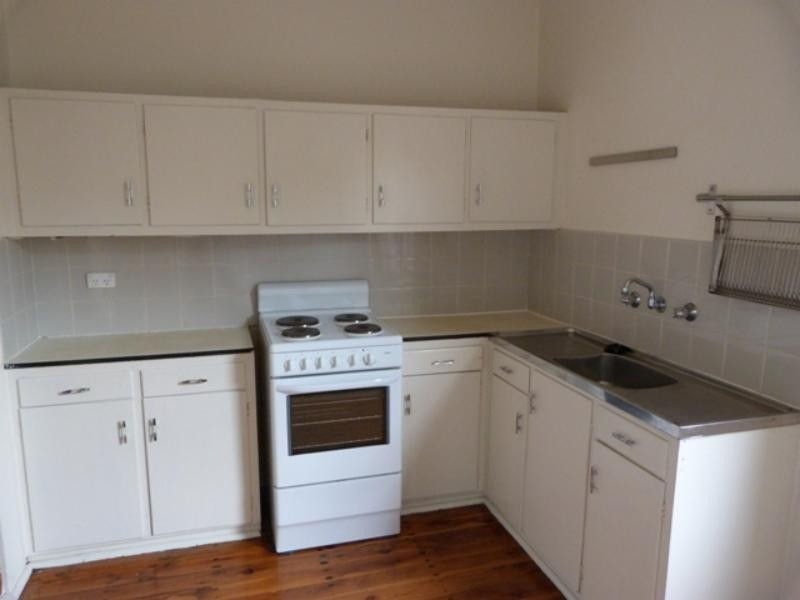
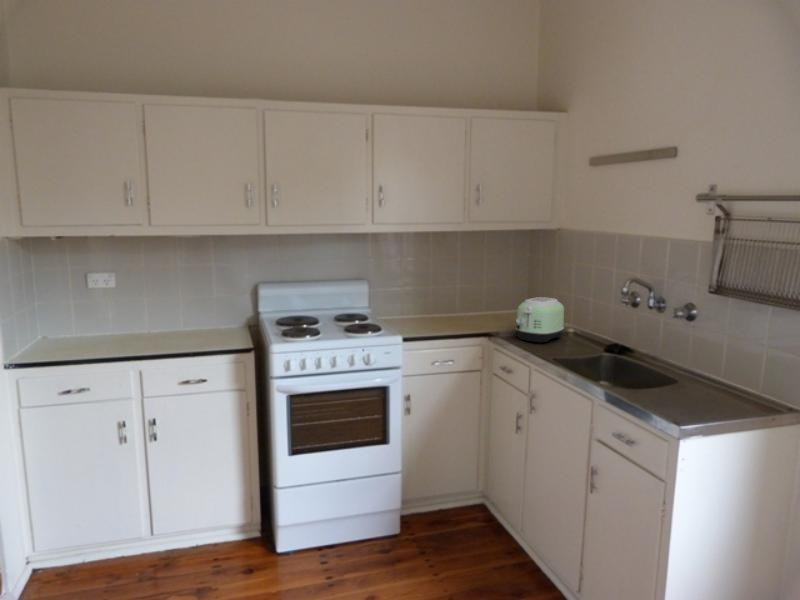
+ toaster [515,296,565,344]
